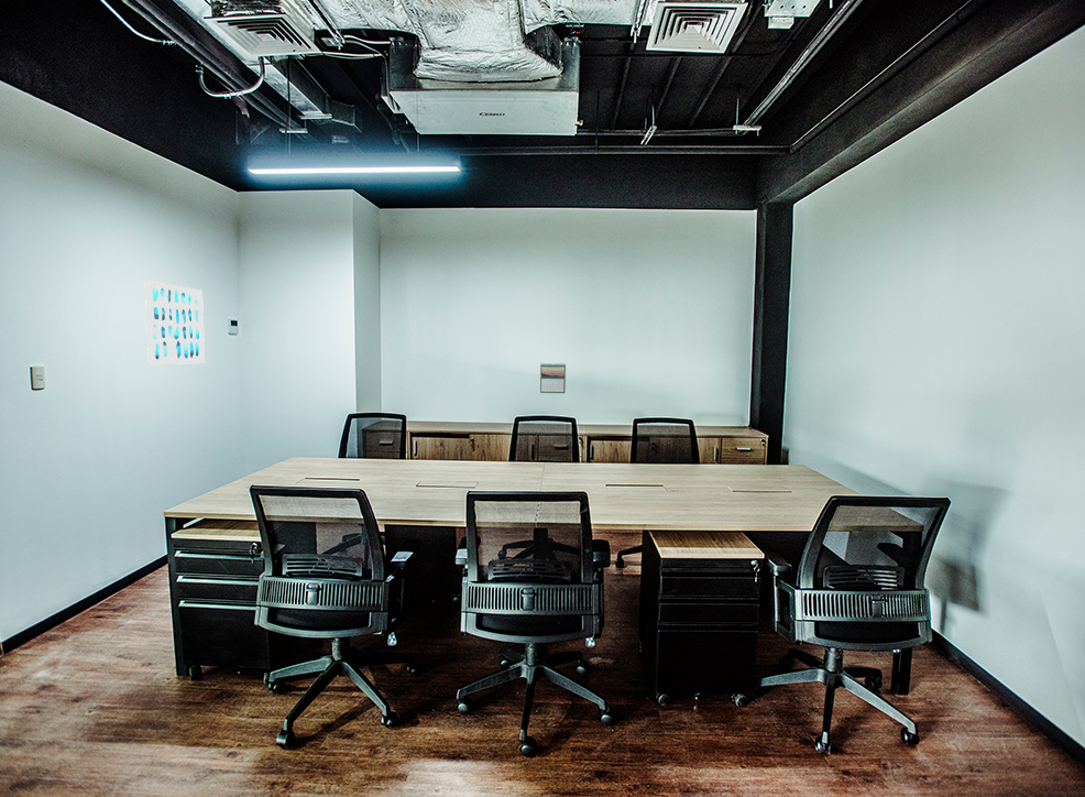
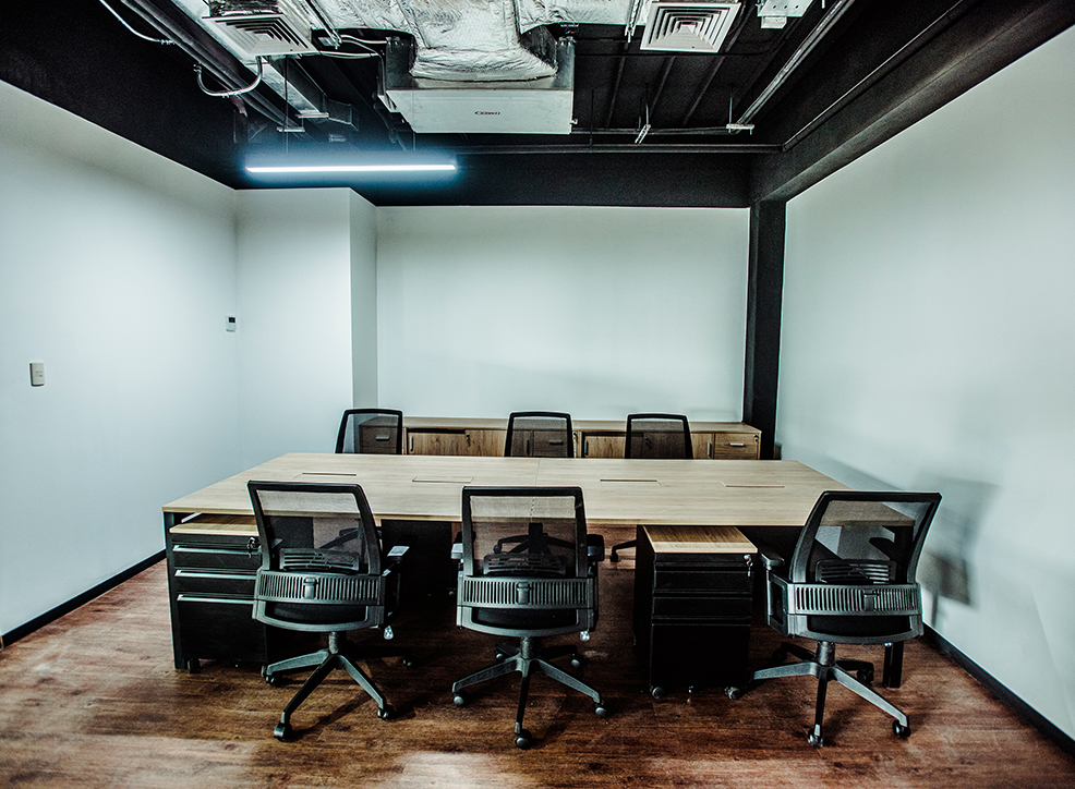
- wall art [144,280,206,365]
- calendar [539,362,567,394]
